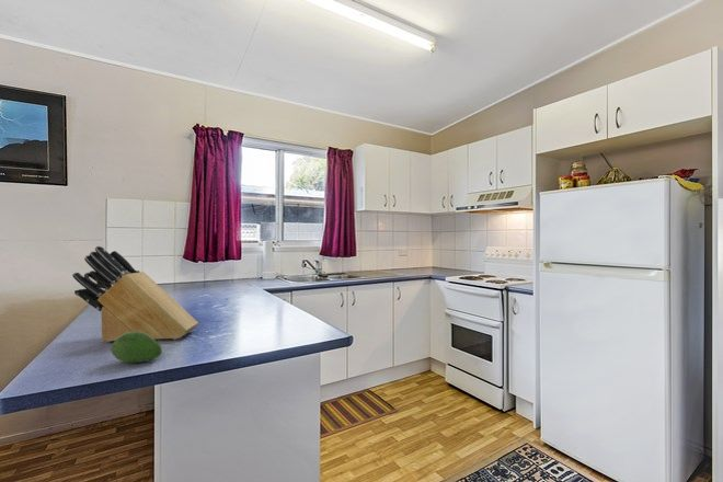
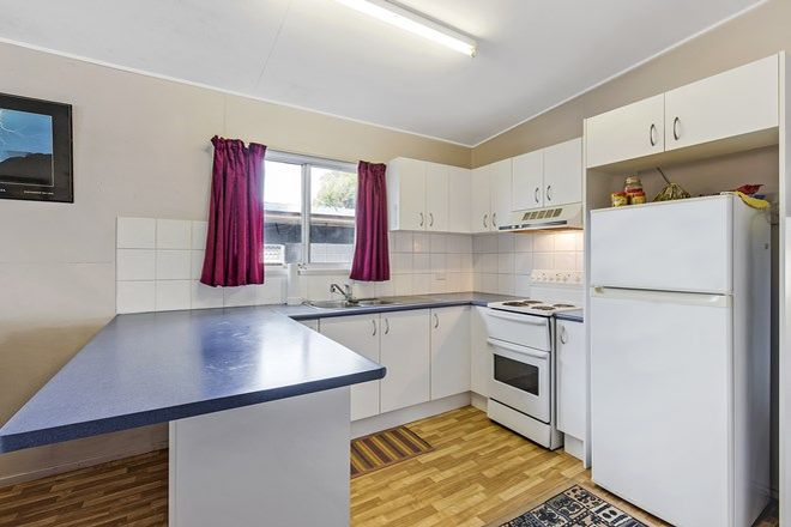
- knife block [71,245,199,343]
- fruit [110,332,163,364]
